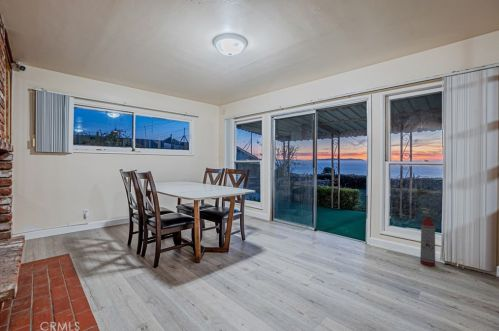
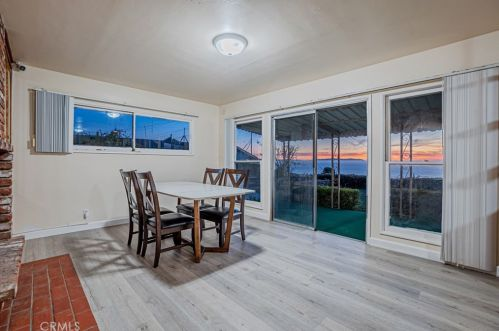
- fire extinguisher [419,207,438,267]
